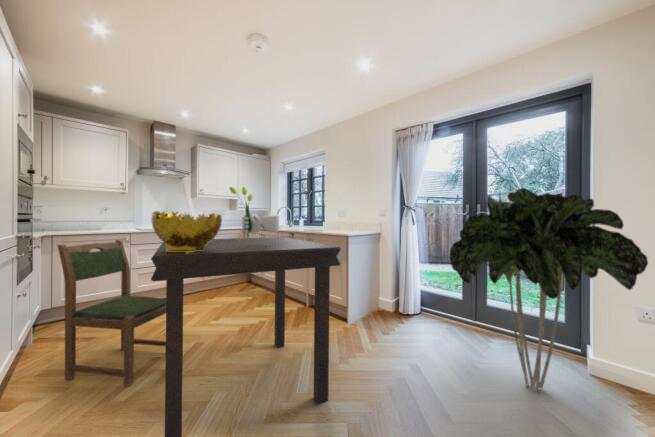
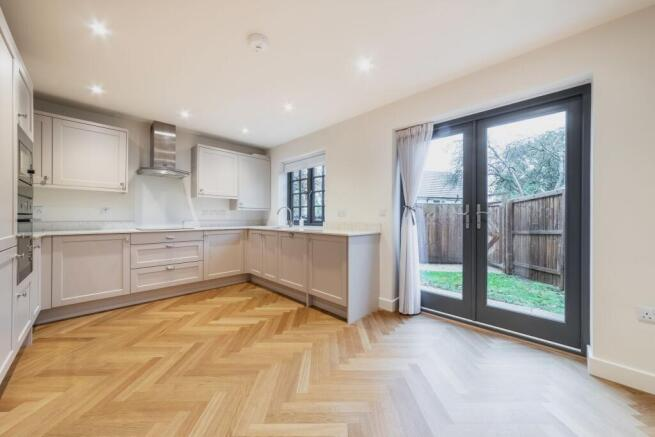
- bouquet [228,185,280,244]
- dining chair [57,239,166,387]
- dining table [150,236,342,437]
- indoor plant [449,187,649,392]
- decorative bowl [150,210,223,253]
